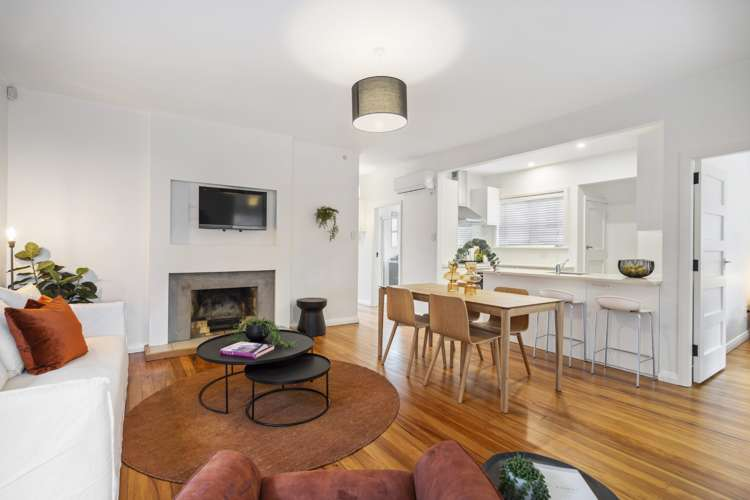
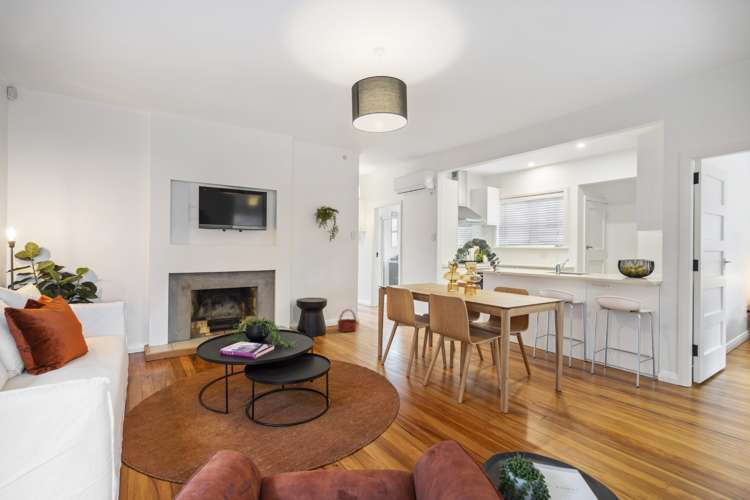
+ basket [336,308,359,333]
